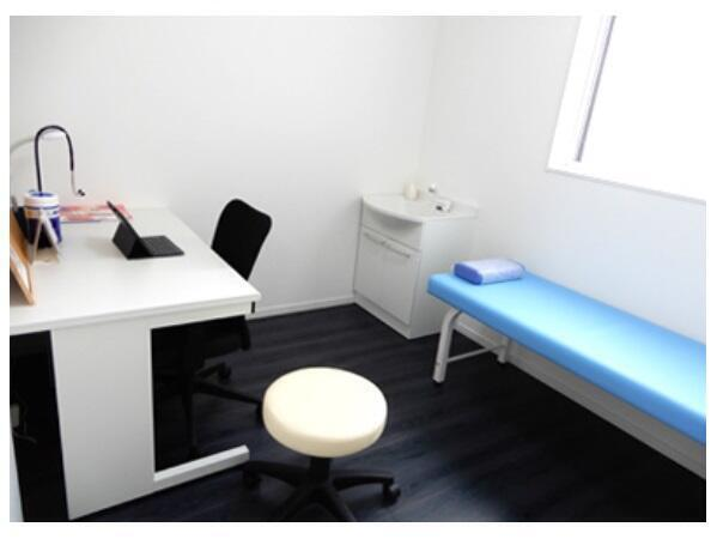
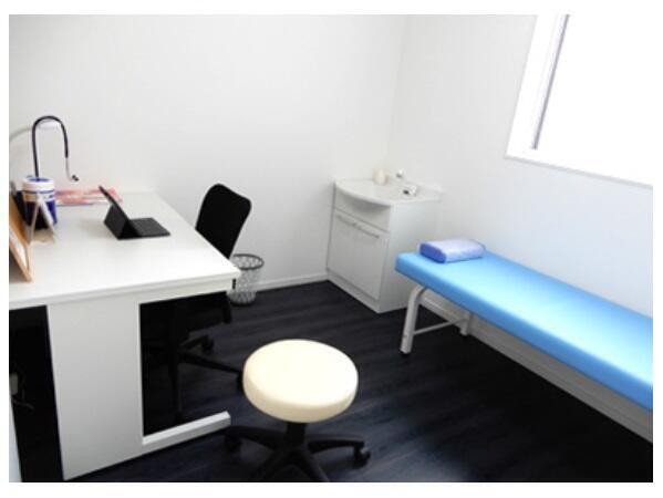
+ wastebasket [228,252,266,307]
